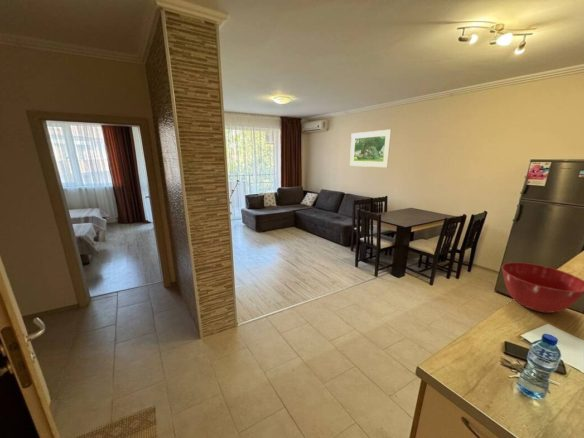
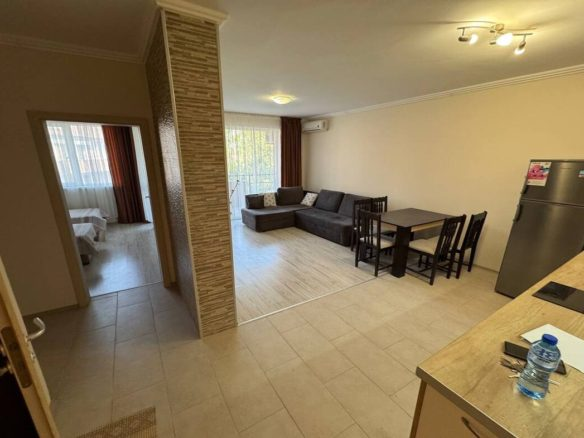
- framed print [349,128,392,168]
- mixing bowl [501,262,584,314]
